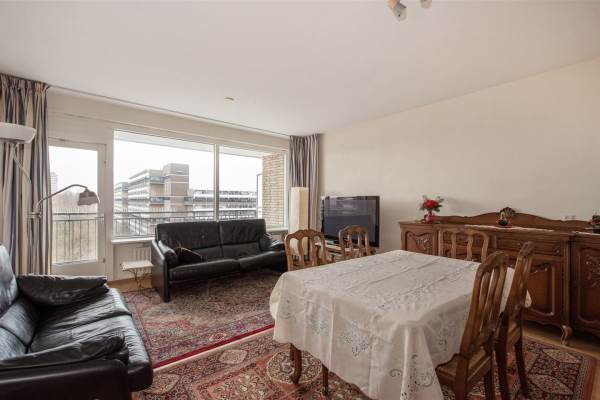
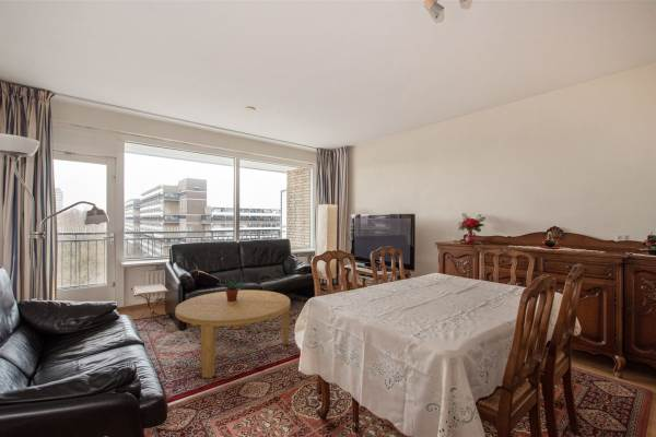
+ potted plant [218,274,249,302]
+ coffee table [174,290,292,379]
